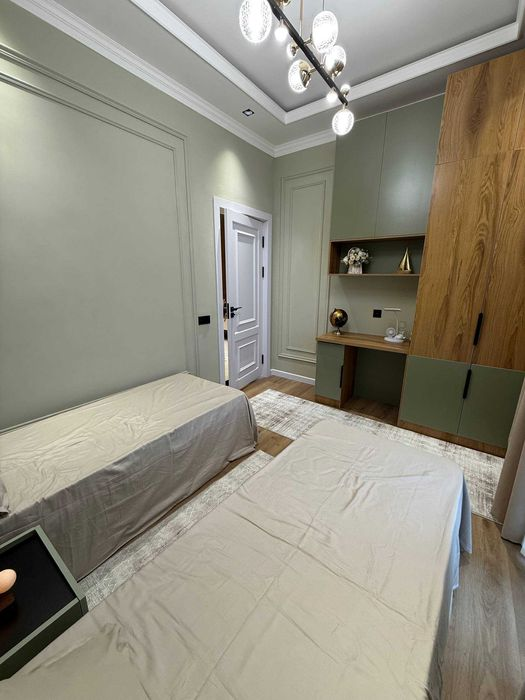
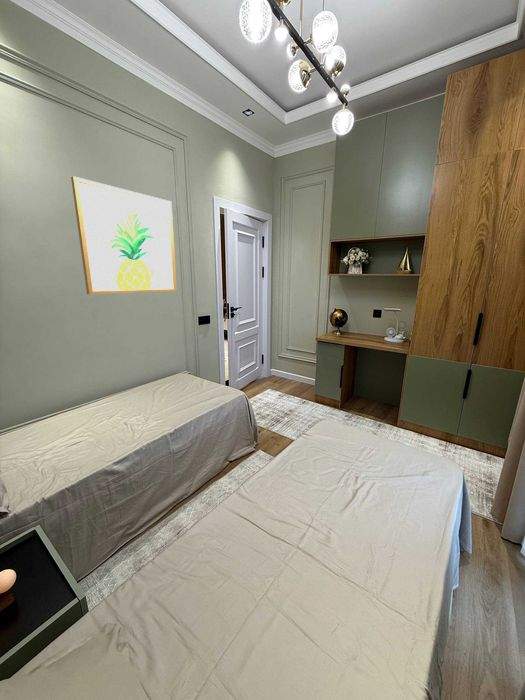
+ wall art [70,175,178,295]
